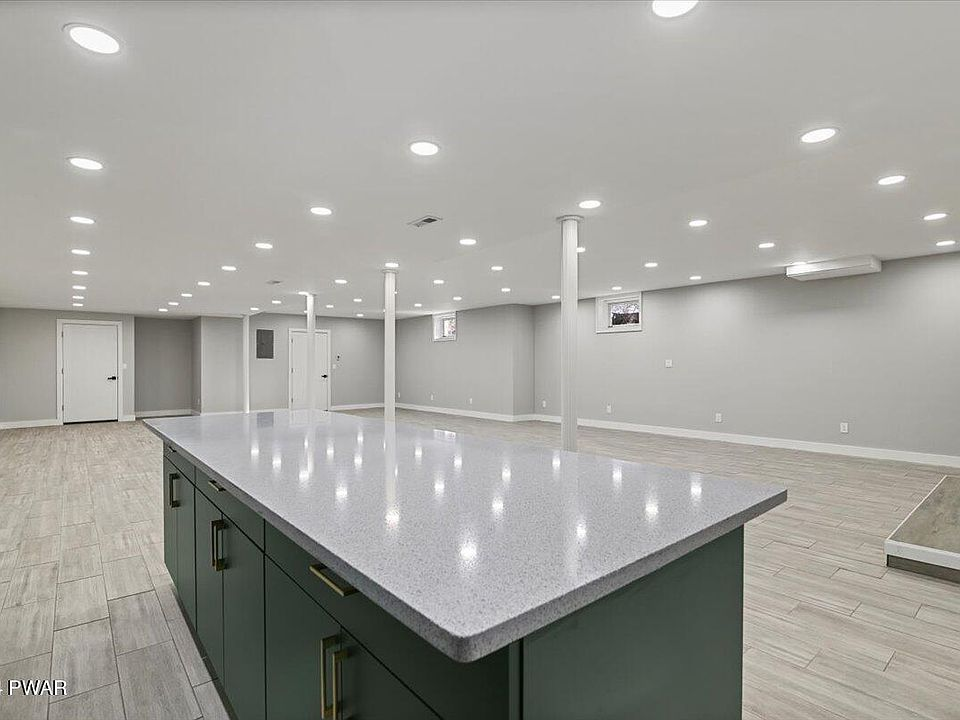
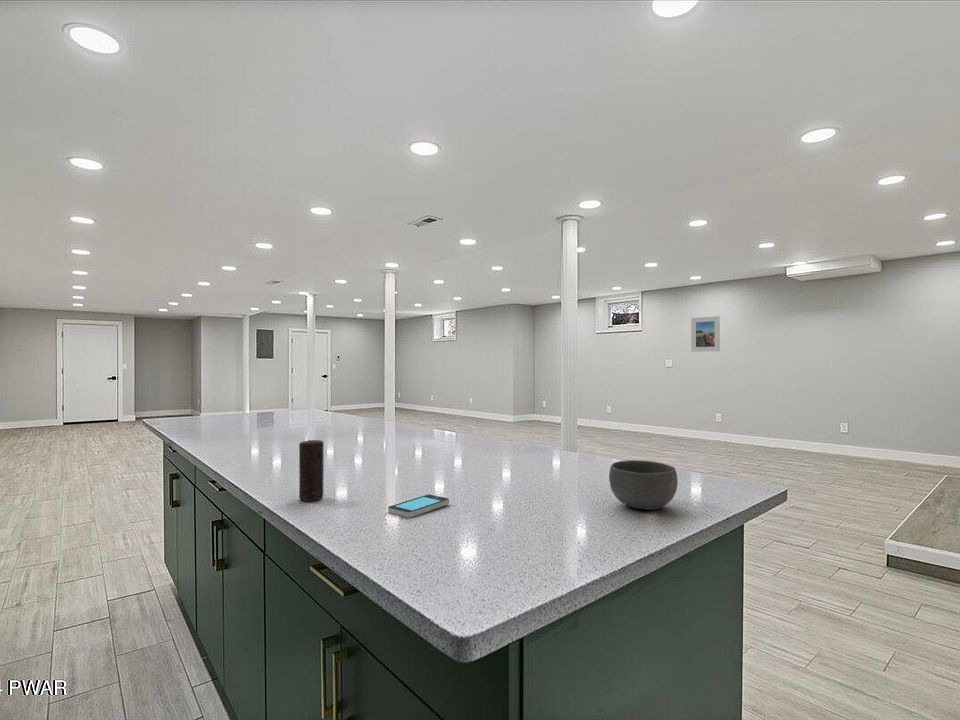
+ smartphone [387,494,450,518]
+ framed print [690,315,721,353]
+ candle [298,439,325,502]
+ bowl [608,459,679,511]
